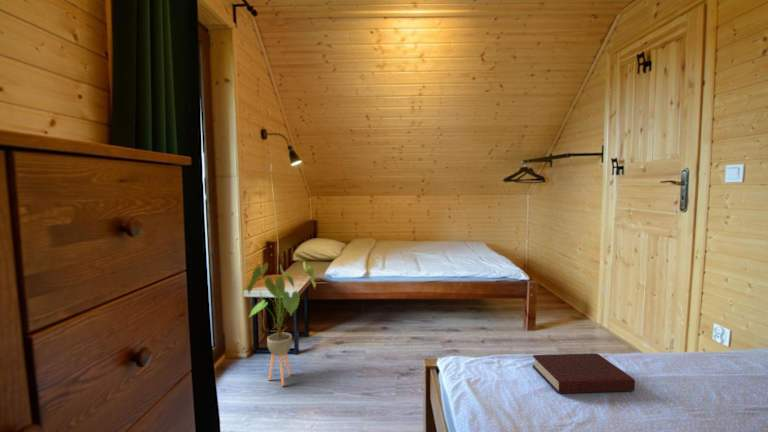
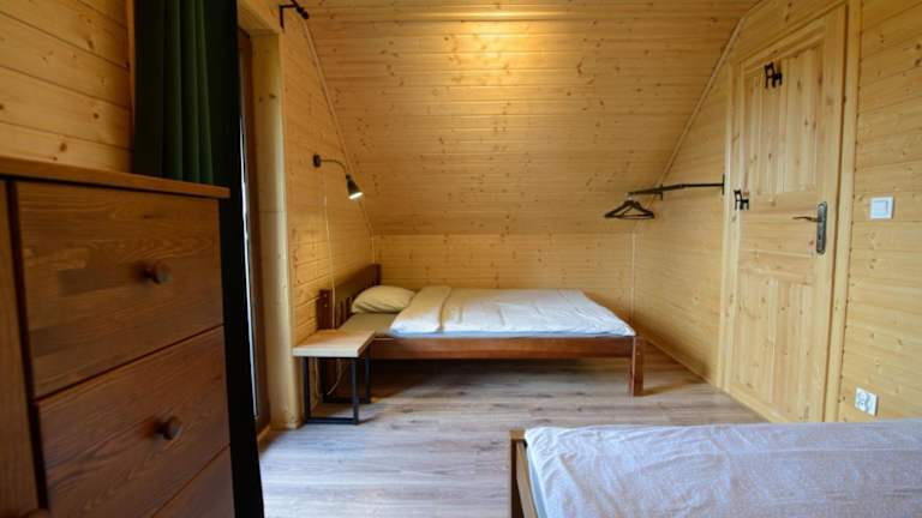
- book [532,353,636,394]
- house plant [246,260,317,387]
